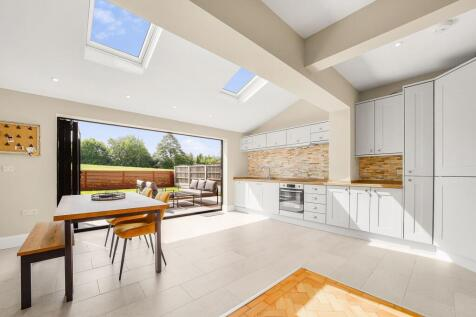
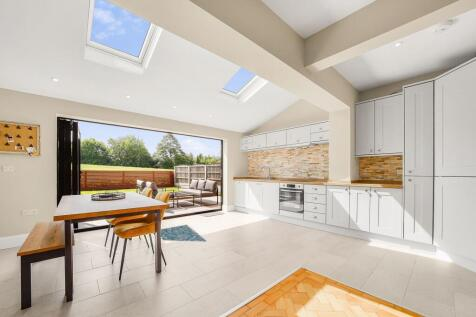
+ rug [160,224,208,243]
